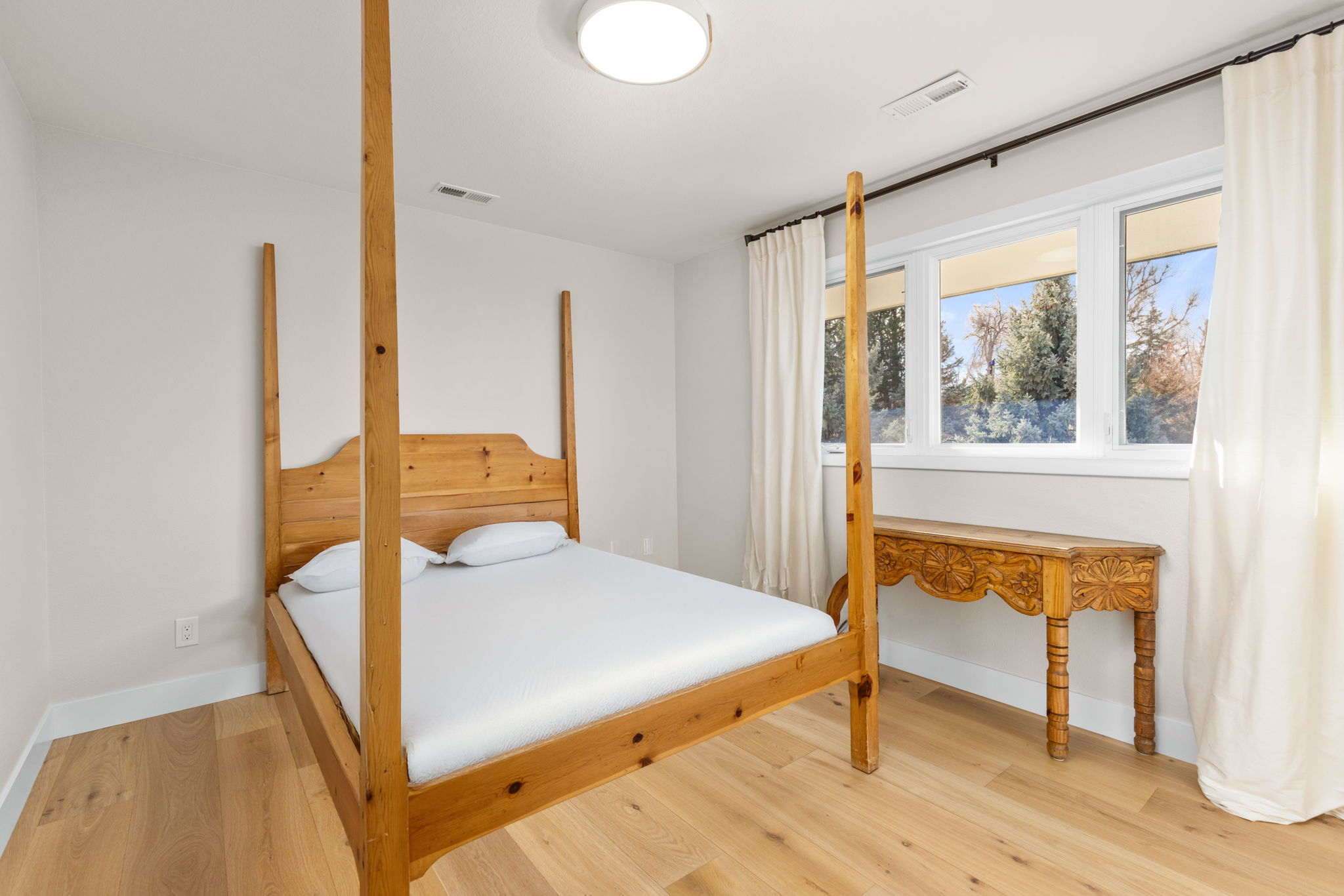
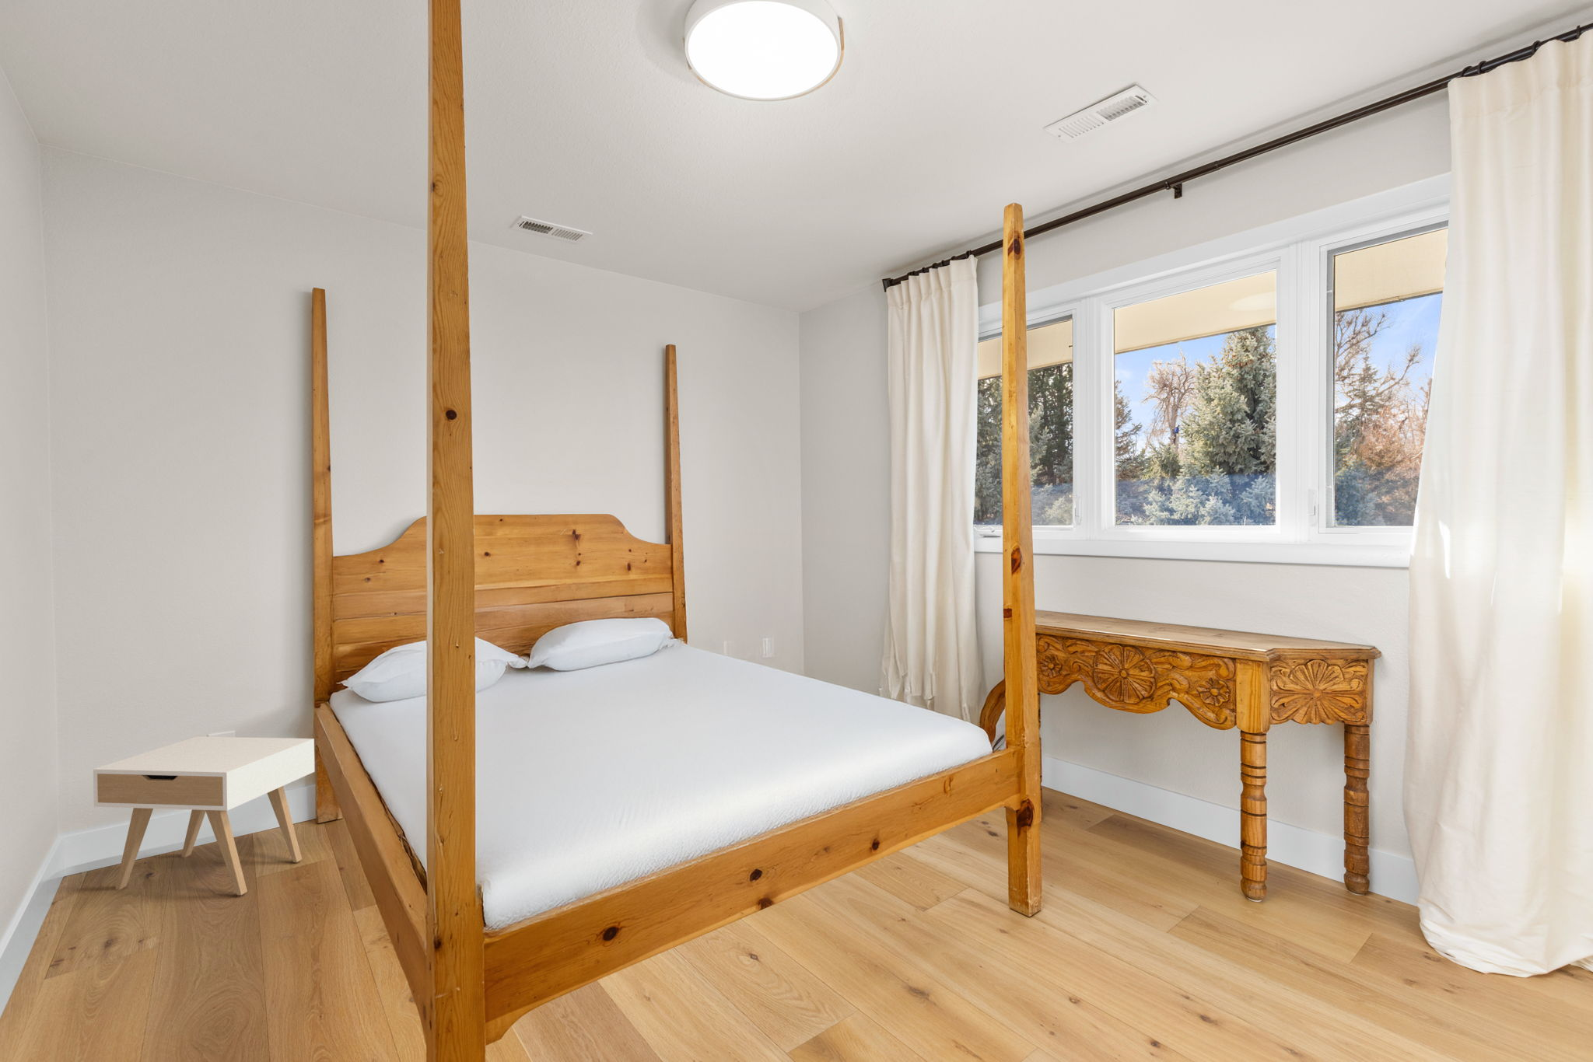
+ nightstand [92,736,315,896]
